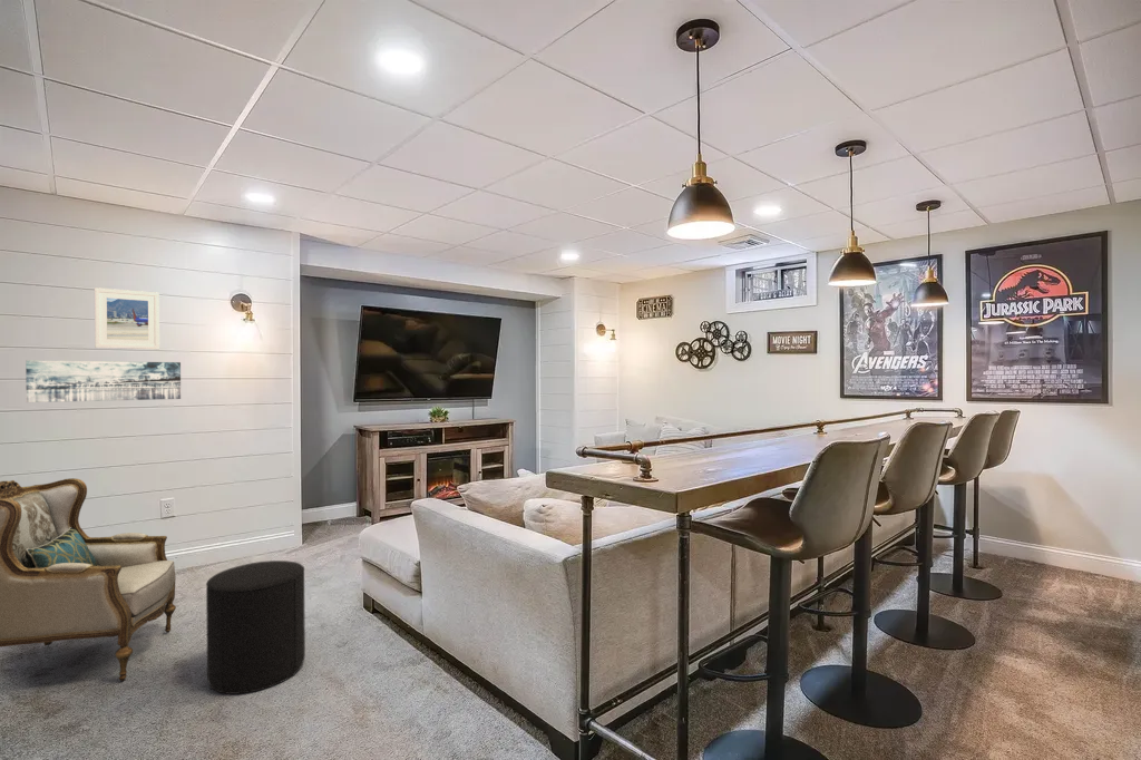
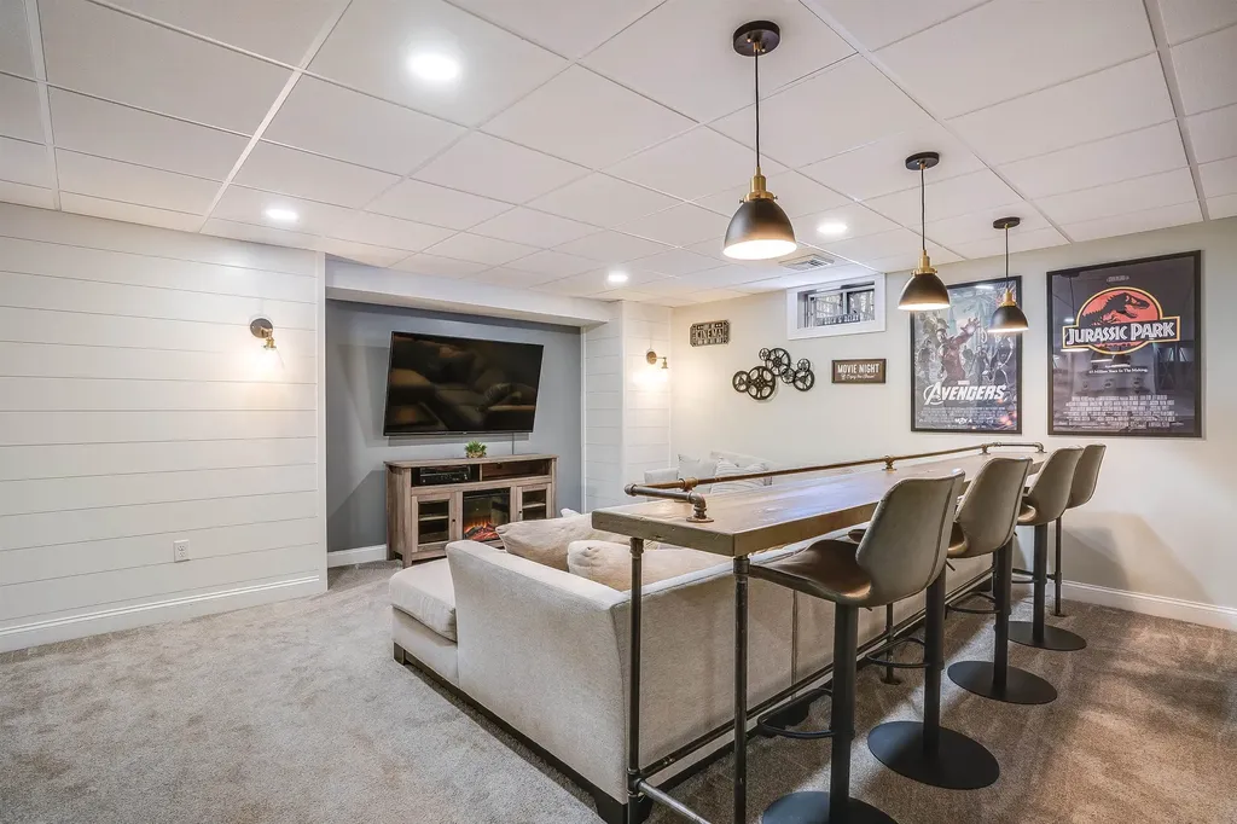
- stool [205,559,306,695]
- wall art [25,359,182,403]
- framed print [94,286,160,351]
- armchair [0,477,177,682]
